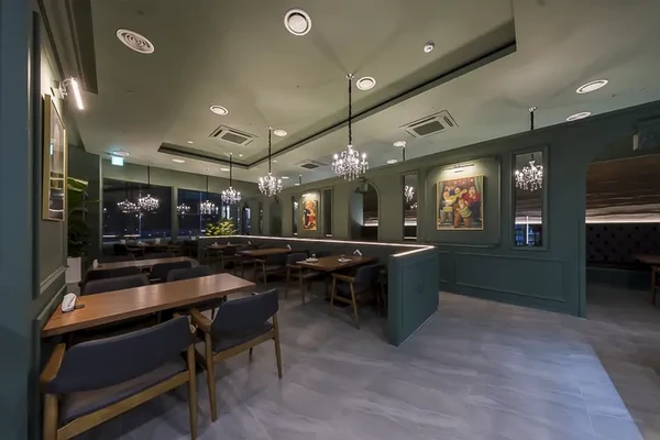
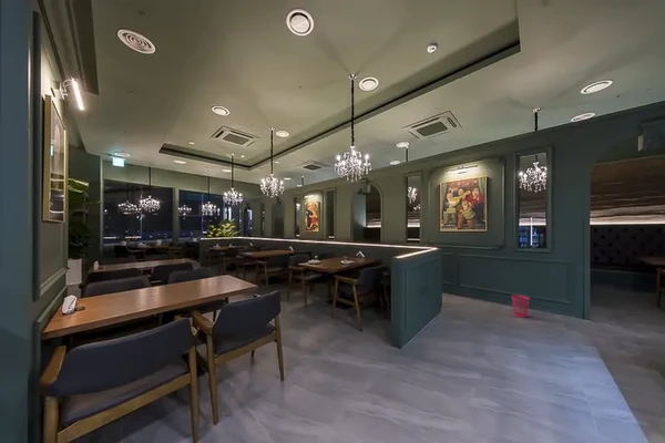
+ waste basket [510,293,531,319]
